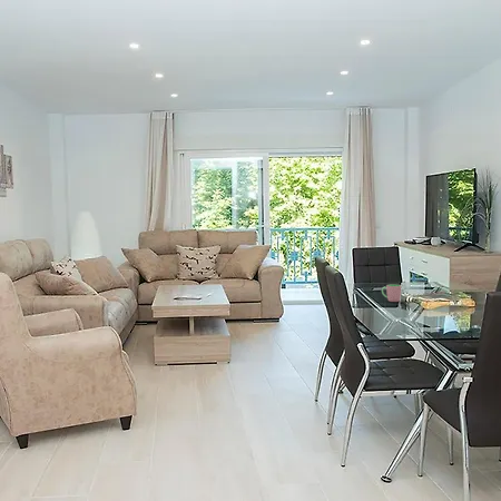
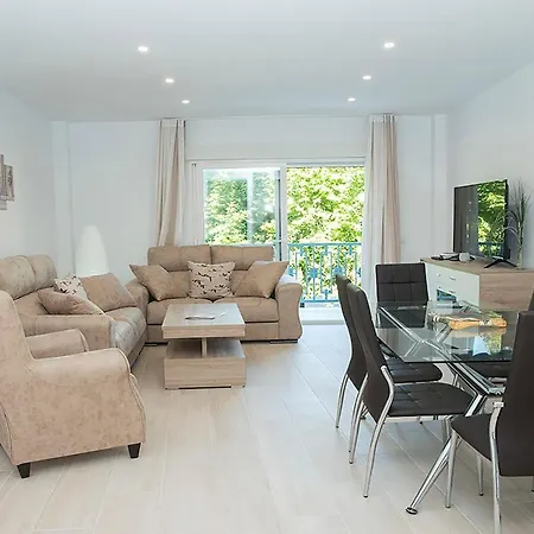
- cup [381,283,402,303]
